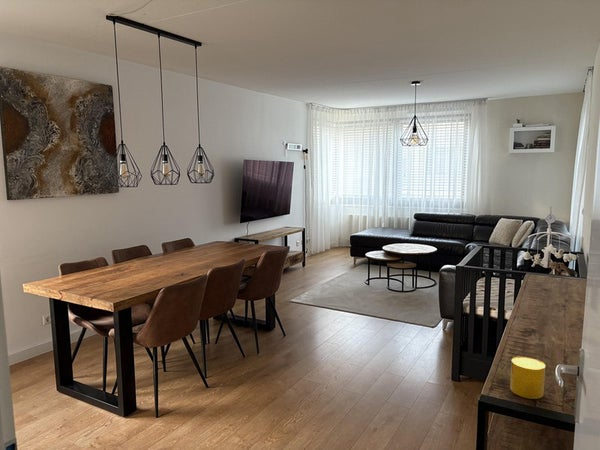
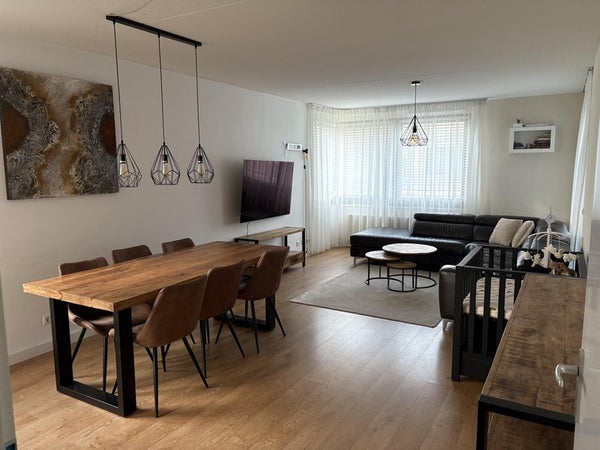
- cup [509,356,546,400]
